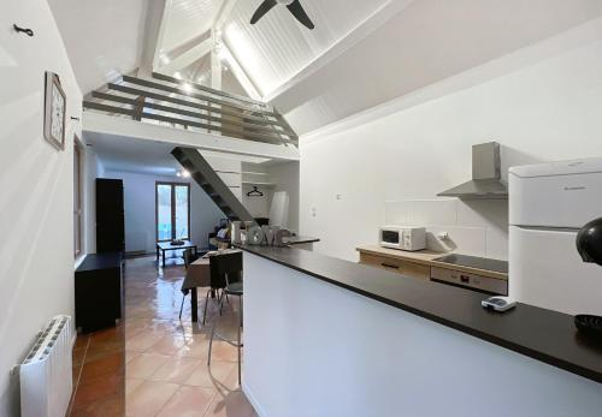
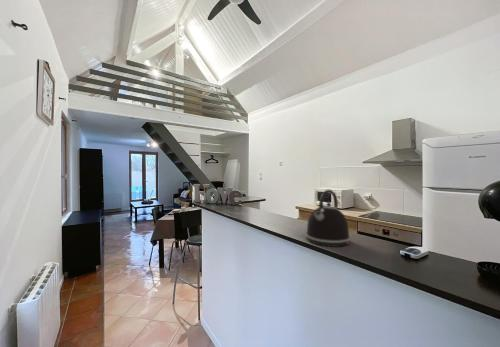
+ kettle [305,189,351,248]
